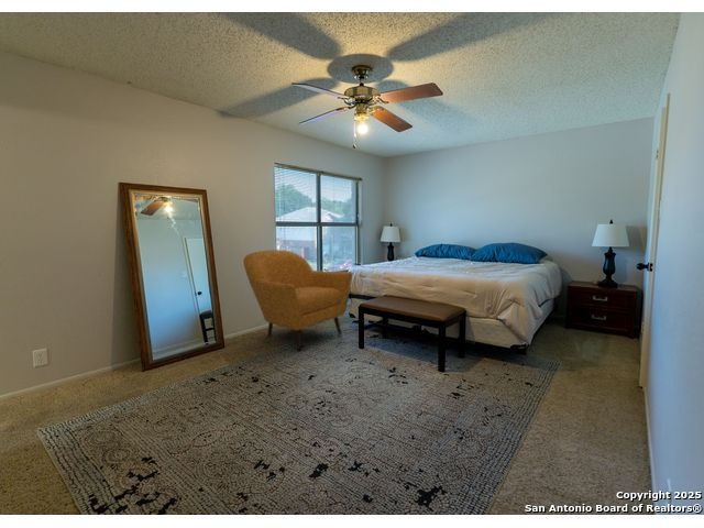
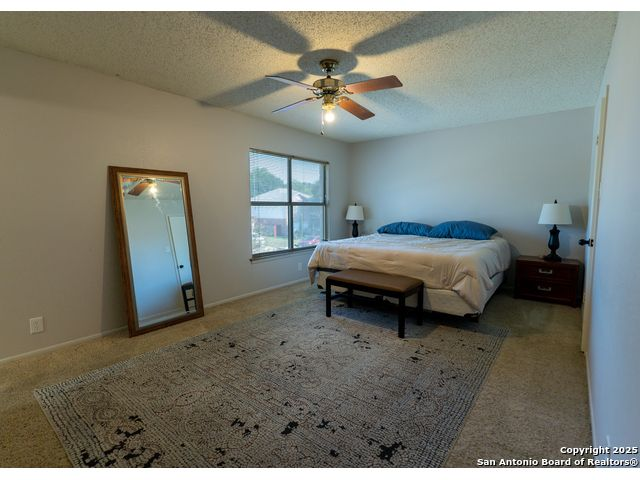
- armchair [242,249,353,352]
